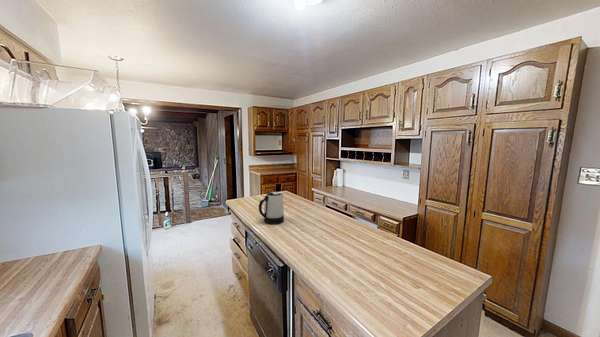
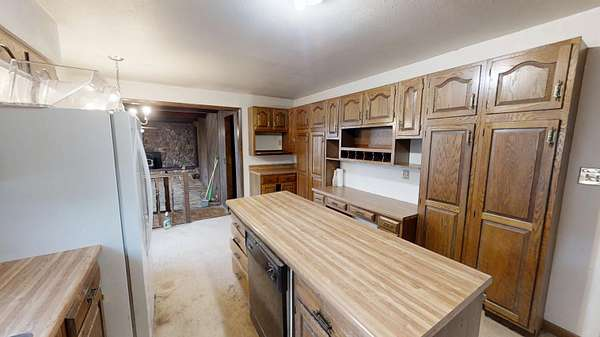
- kettle [258,191,285,225]
